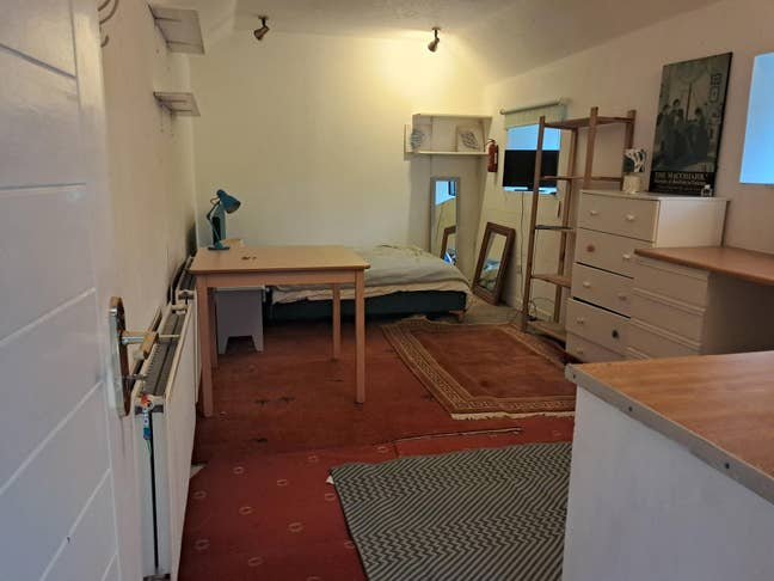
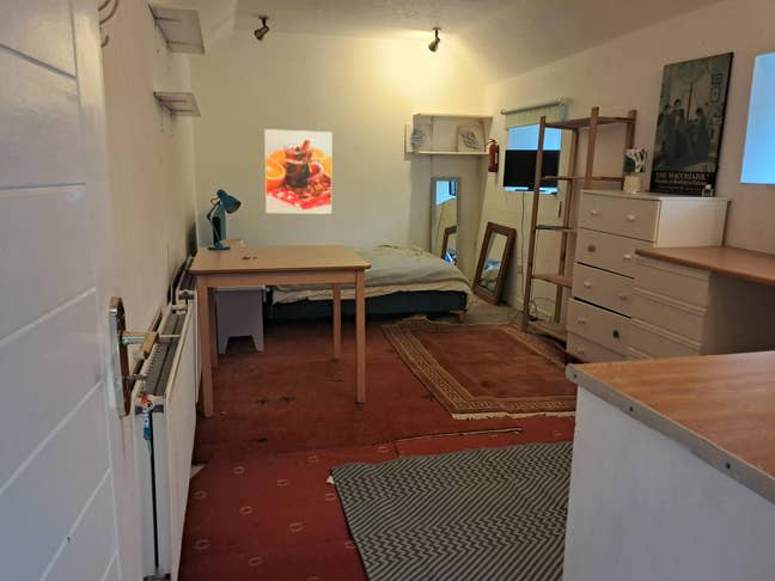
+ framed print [263,128,332,215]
